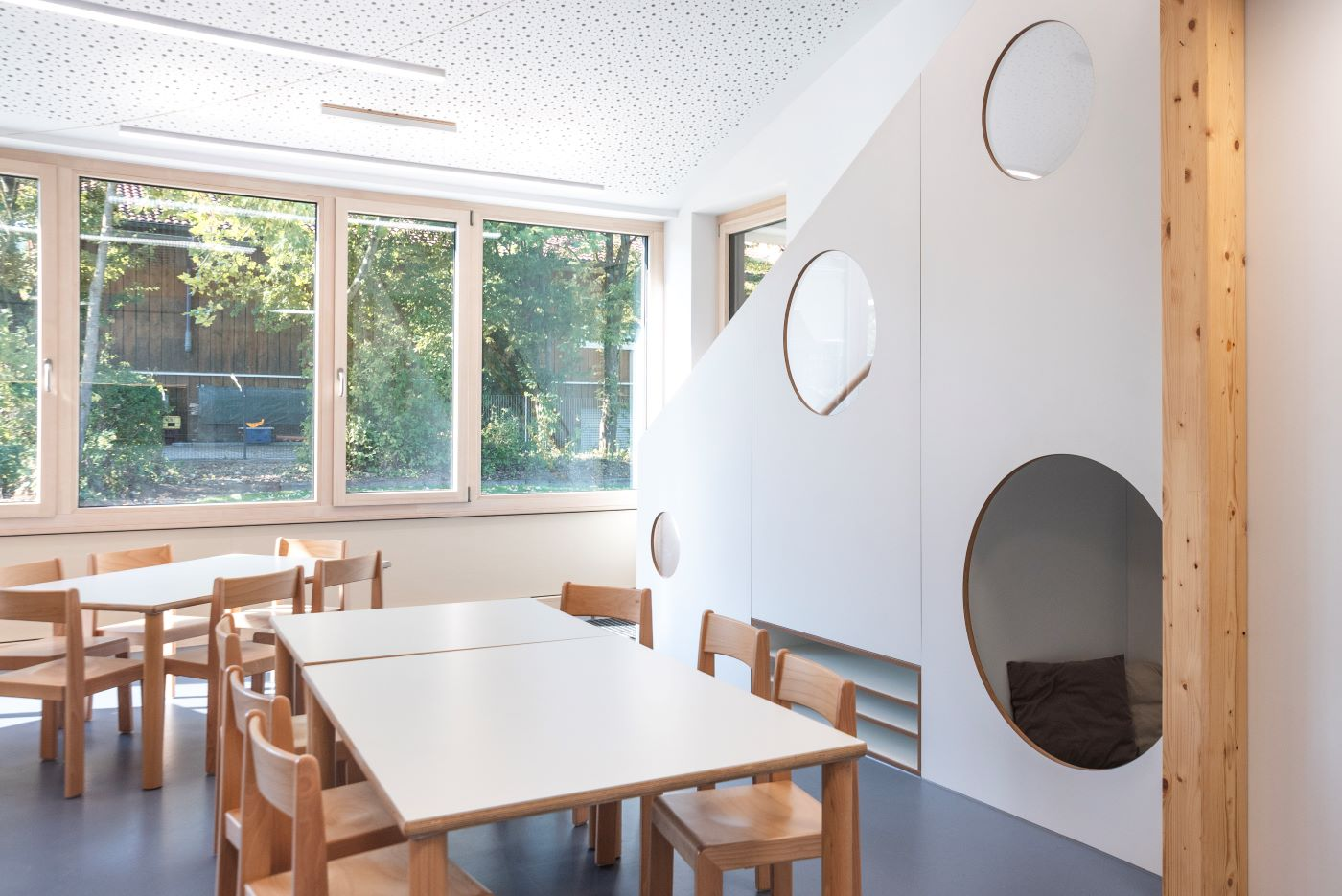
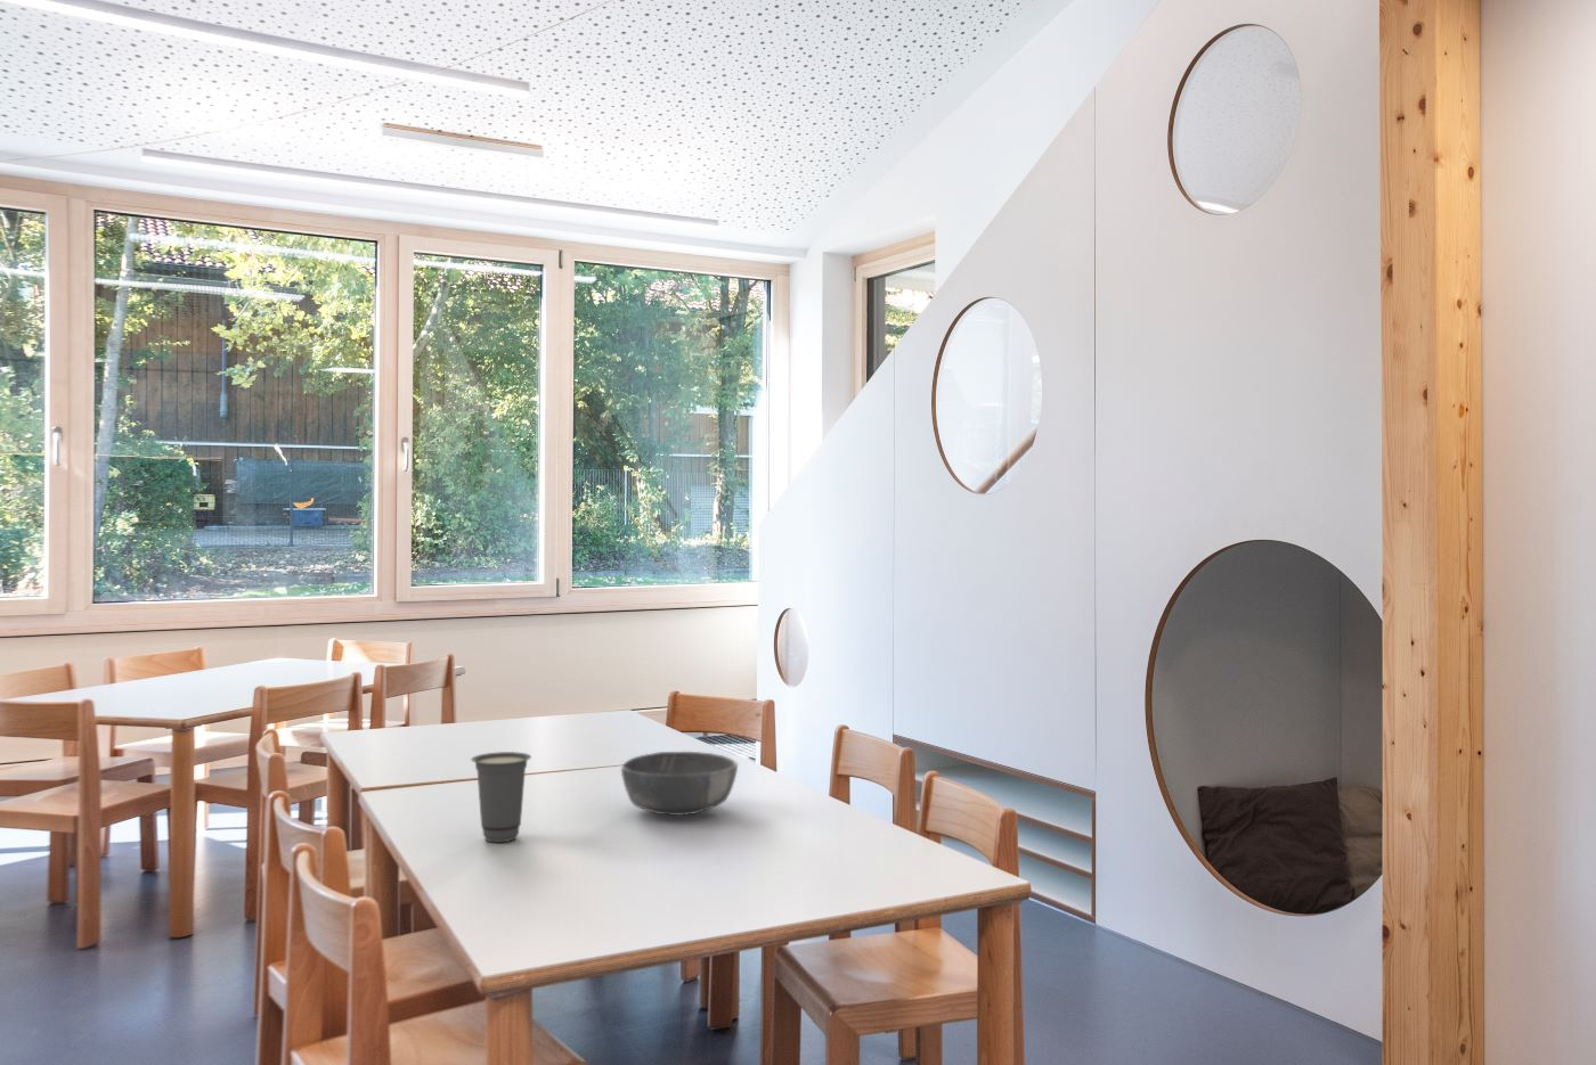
+ cup [470,751,533,843]
+ bowl [620,751,739,817]
